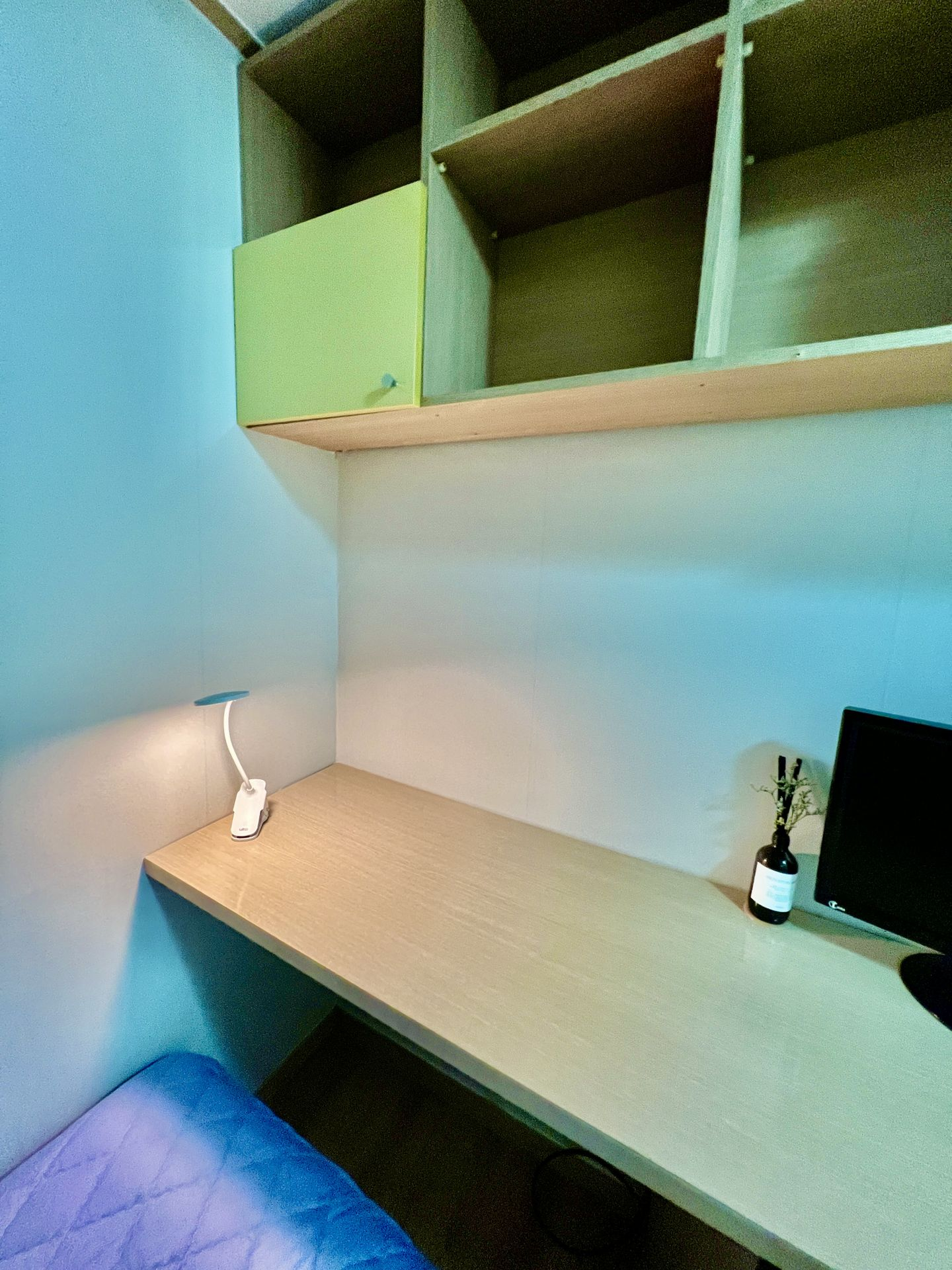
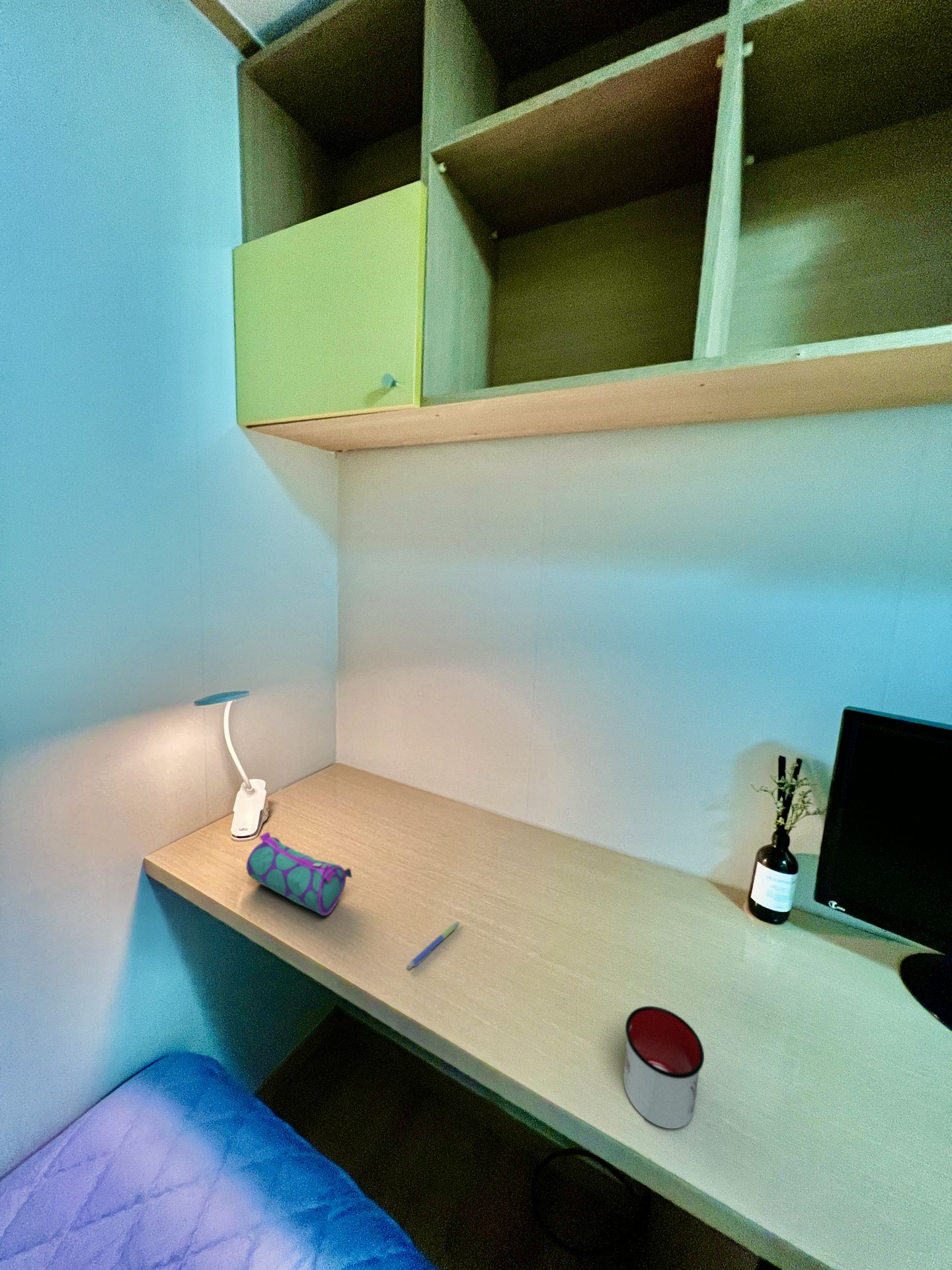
+ pencil case [246,831,352,916]
+ mug [623,1005,705,1129]
+ pen [407,921,460,970]
